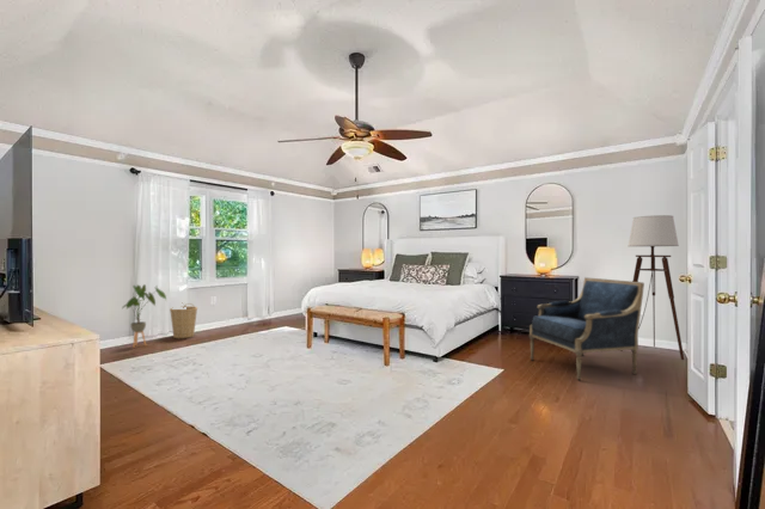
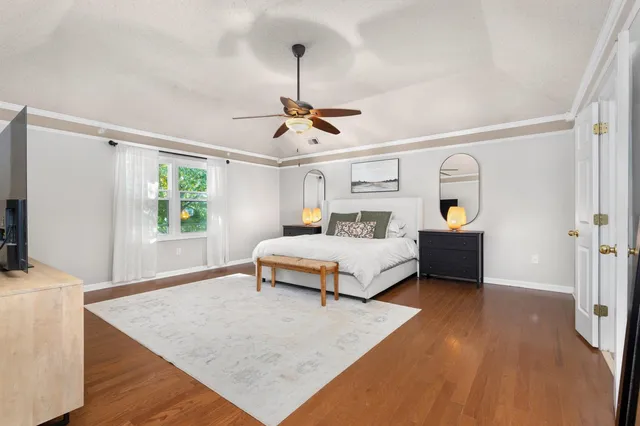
- house plant [121,283,167,349]
- floor lamp [620,214,685,361]
- basket [169,302,198,339]
- armchair [528,276,645,382]
